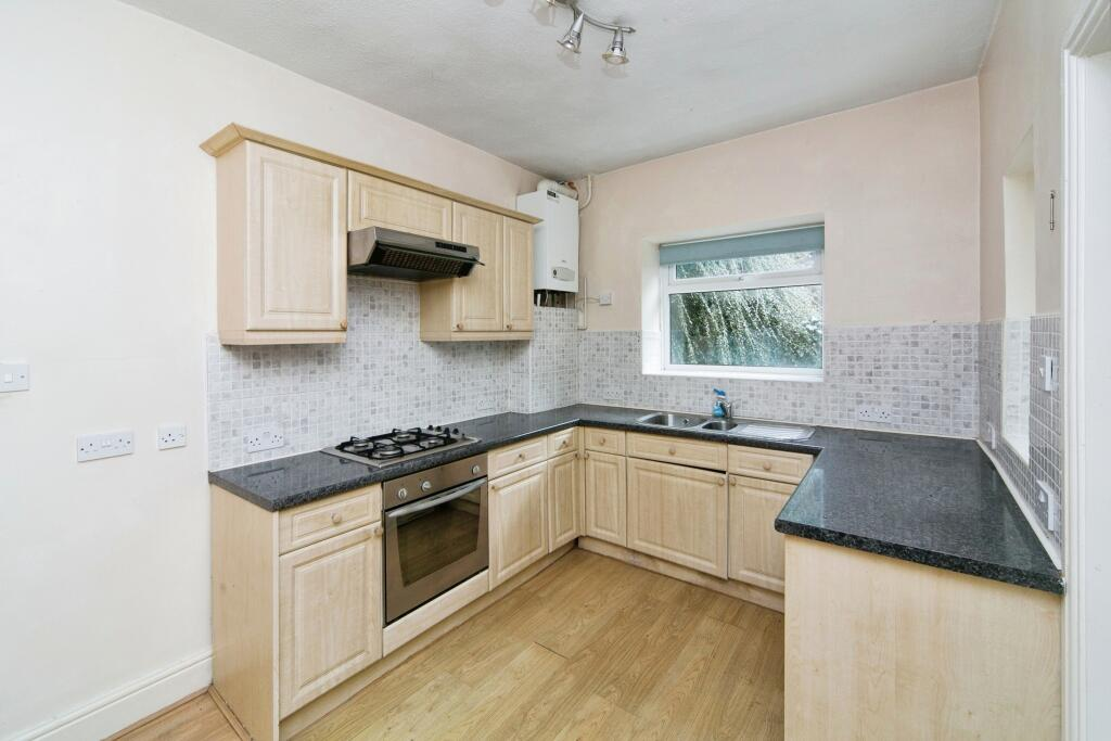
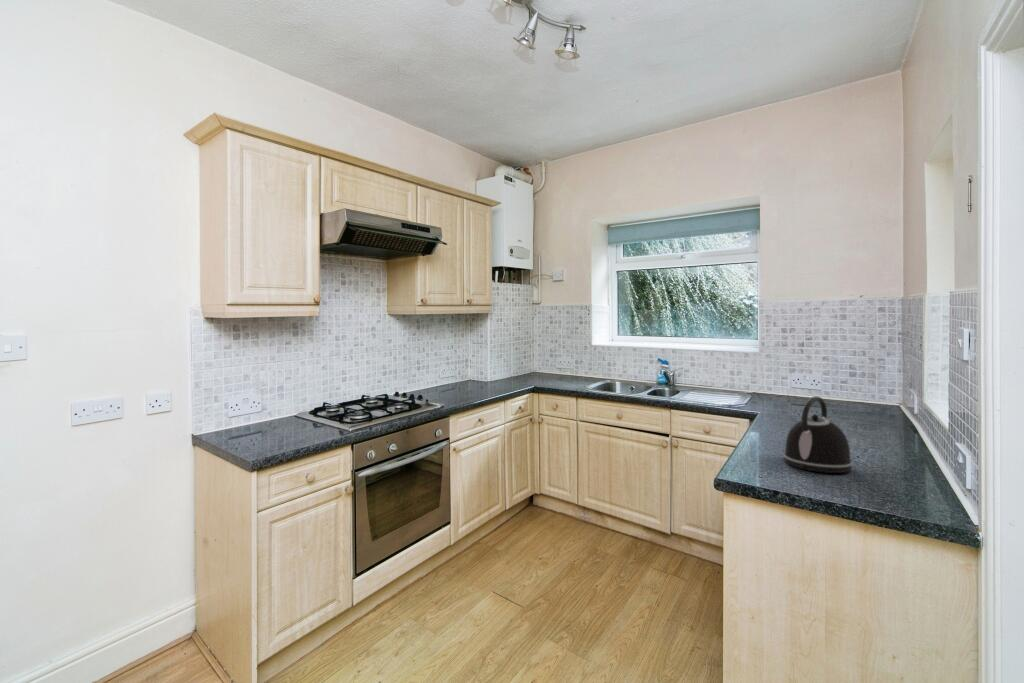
+ kettle [782,395,854,474]
